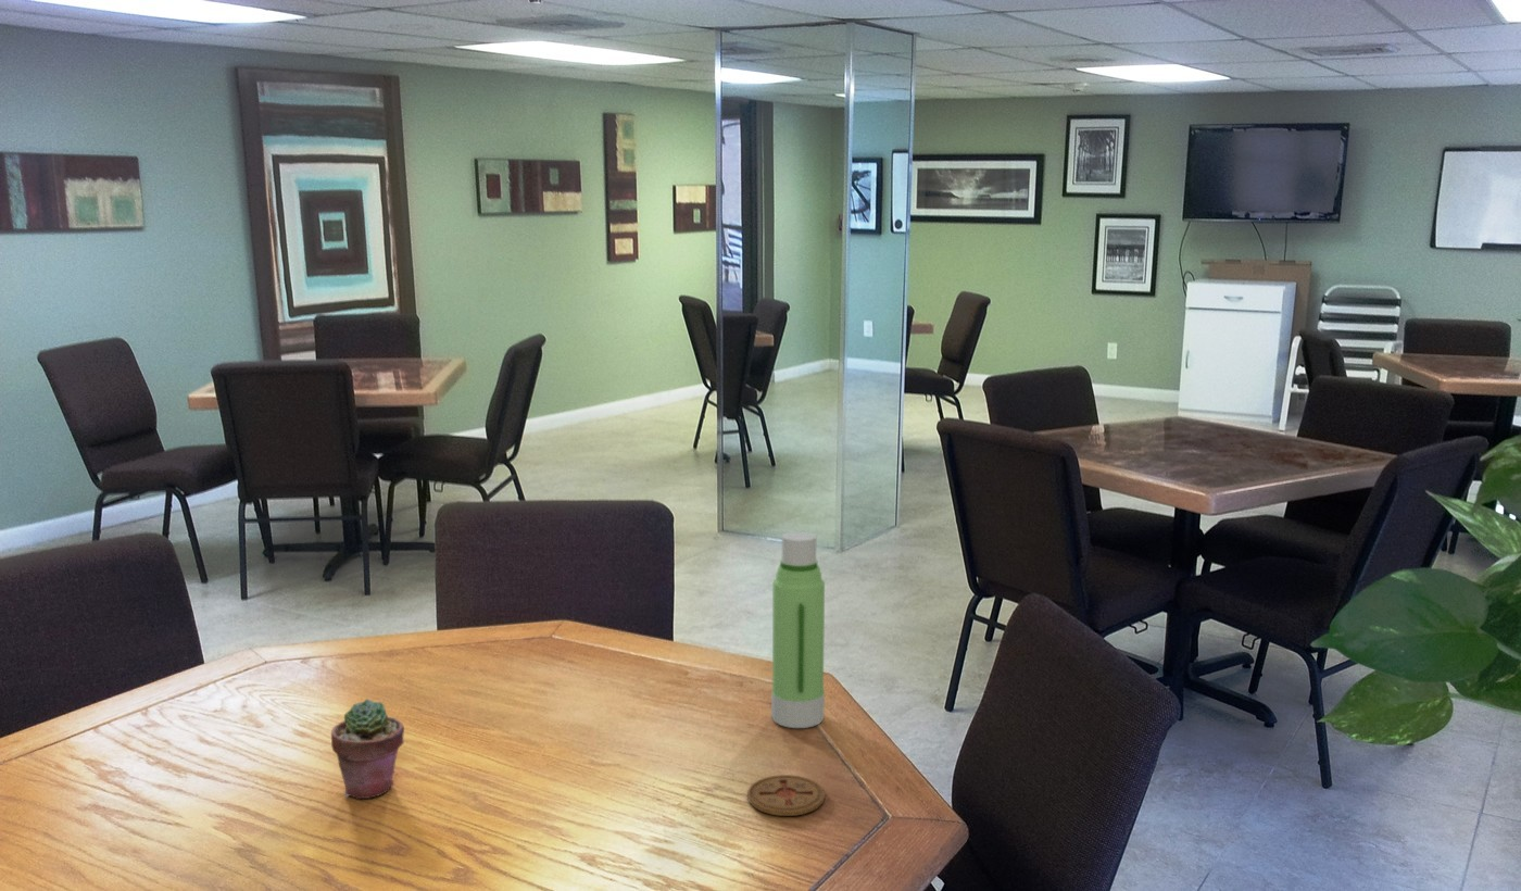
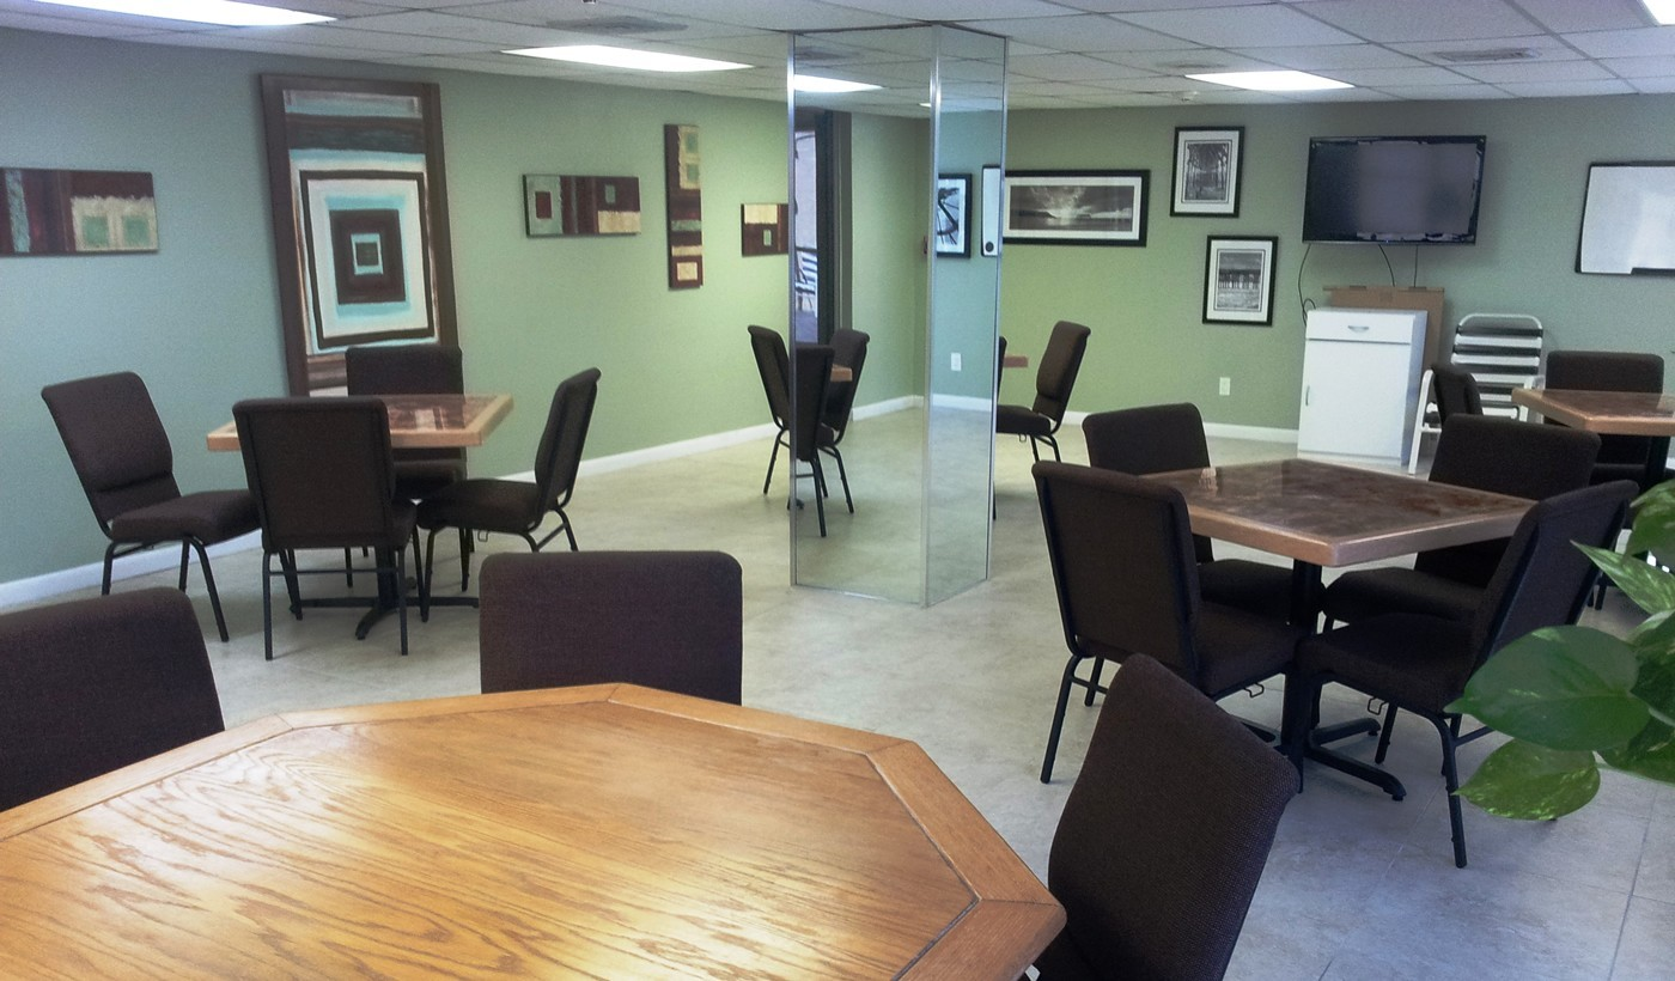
- potted succulent [330,698,405,800]
- coaster [746,774,826,817]
- water bottle [770,530,826,729]
